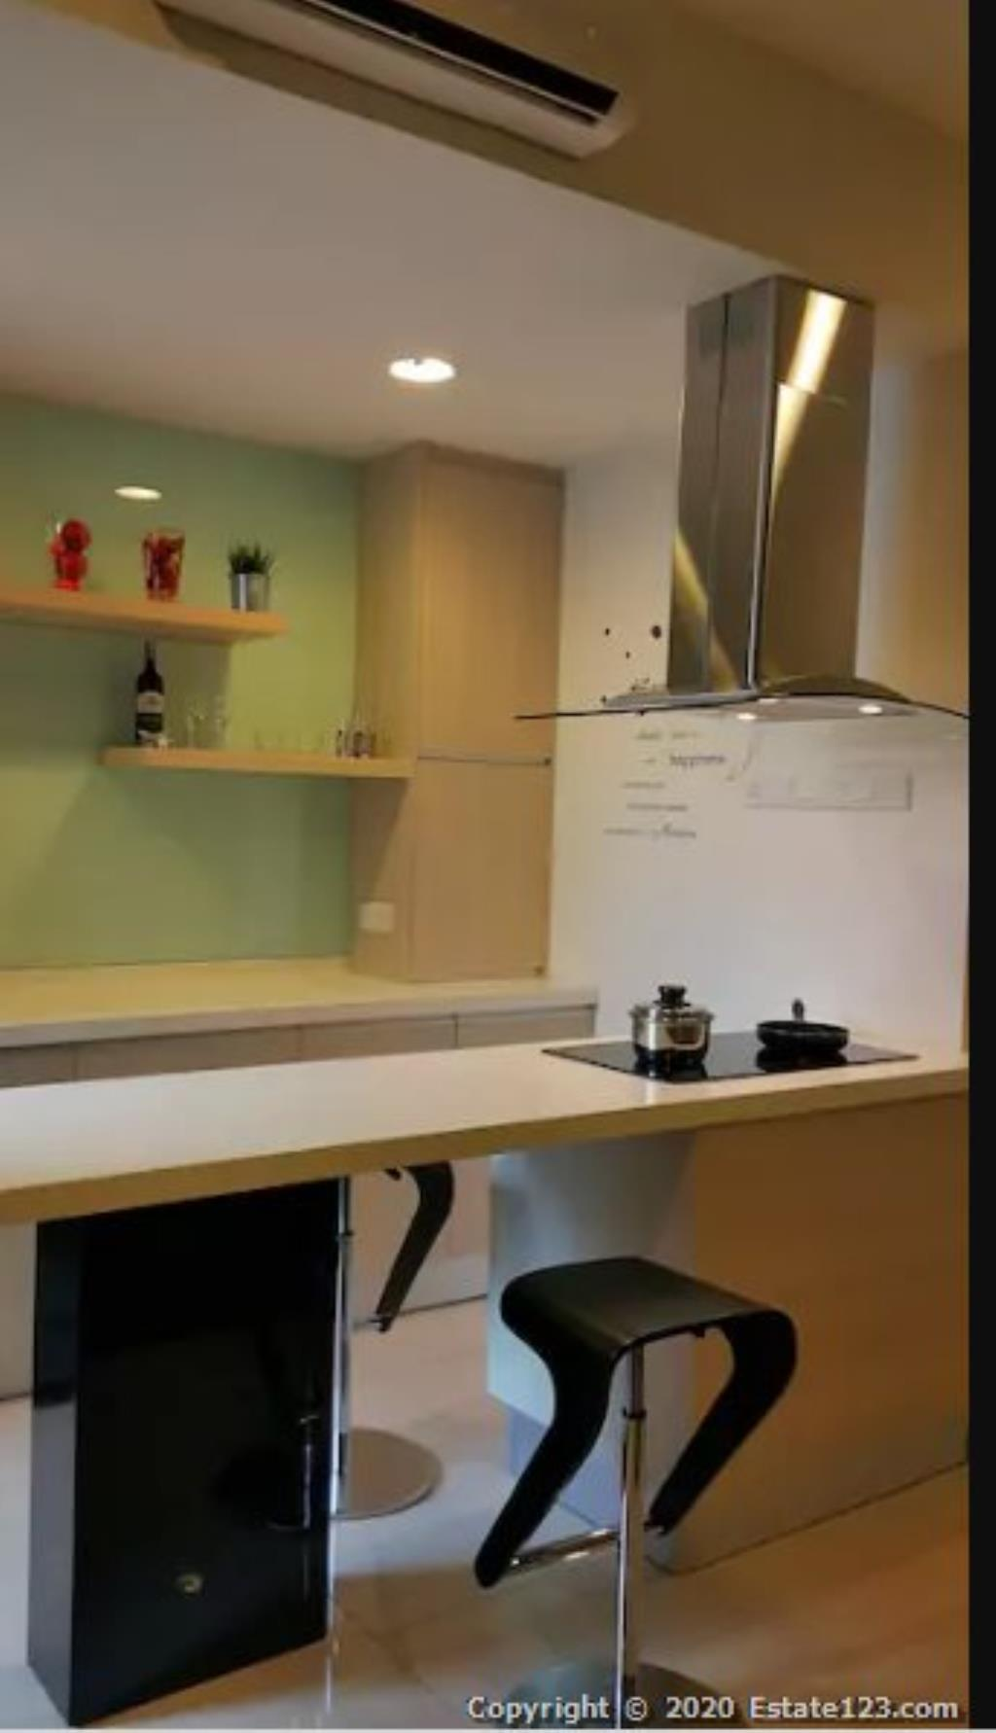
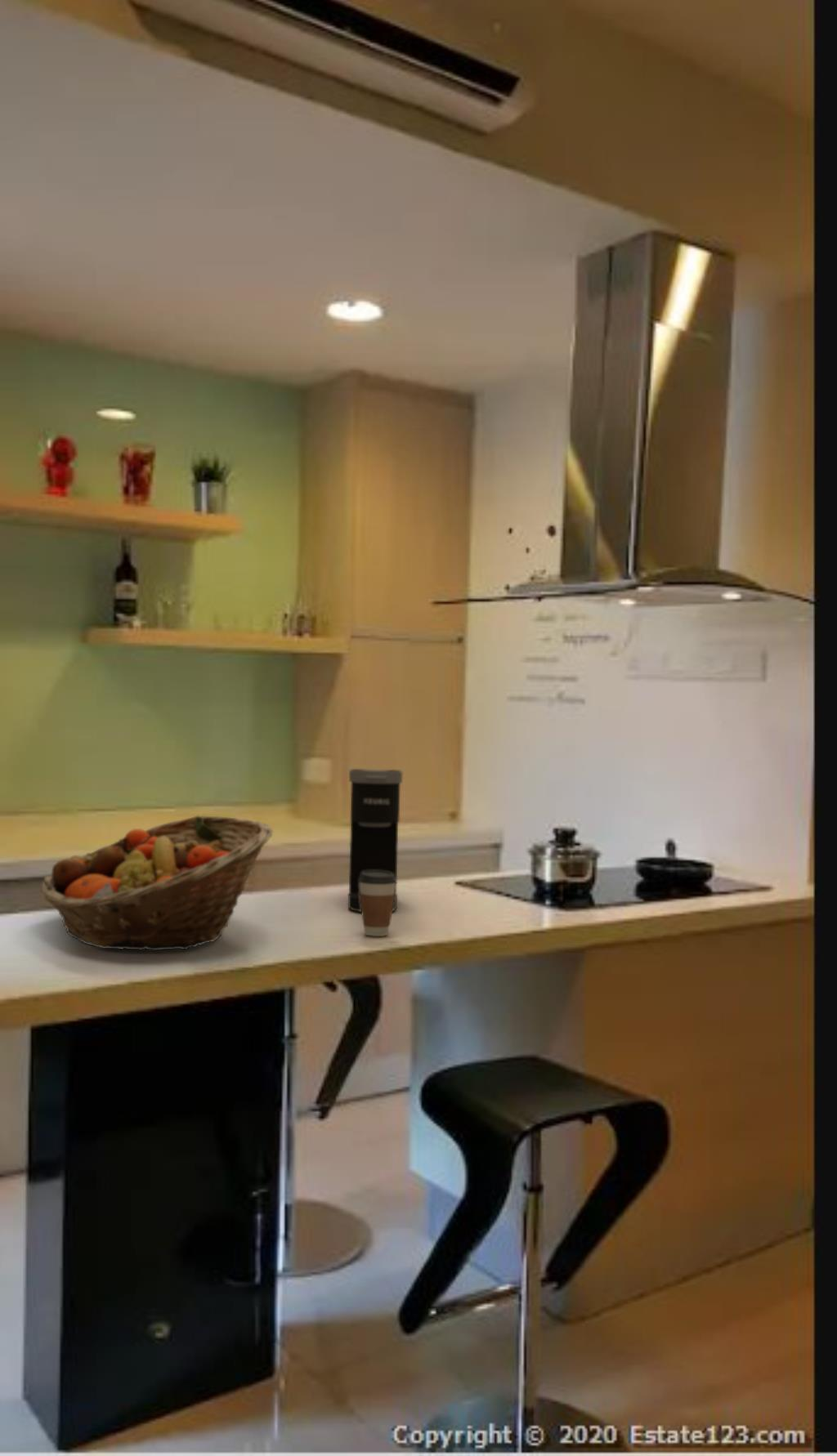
+ fruit basket [40,815,274,951]
+ coffee maker [347,768,403,913]
+ coffee cup [359,871,397,937]
